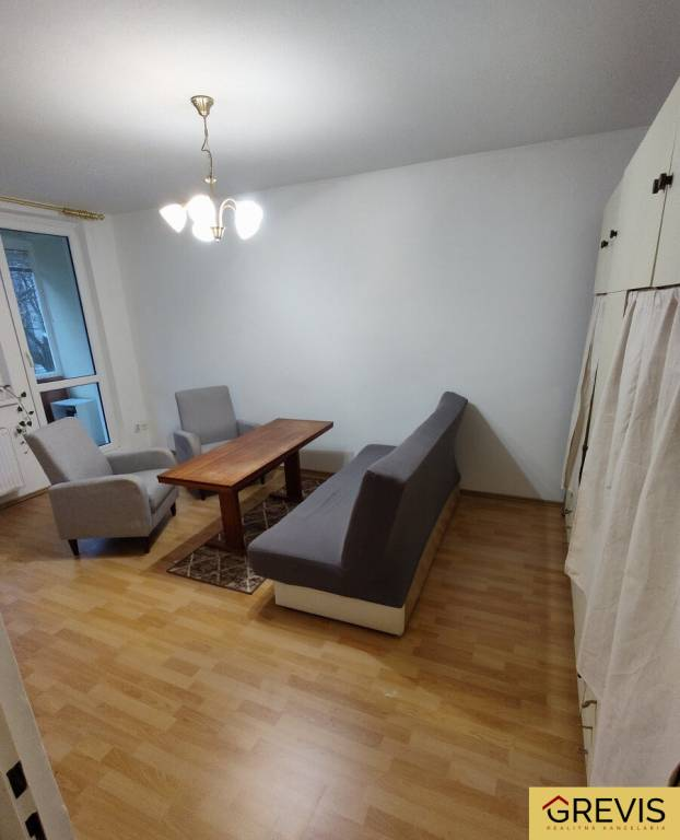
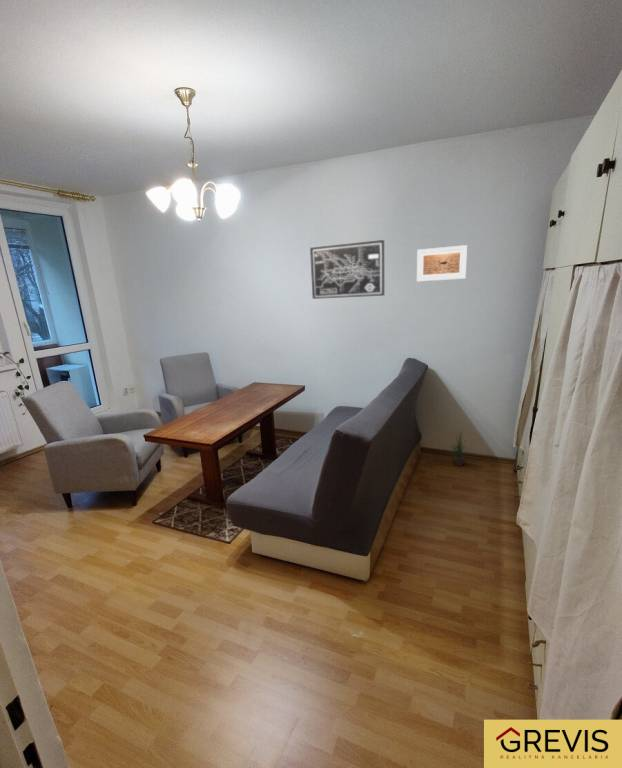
+ potted plant [448,430,468,467]
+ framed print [416,244,468,283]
+ wall art [309,239,385,300]
